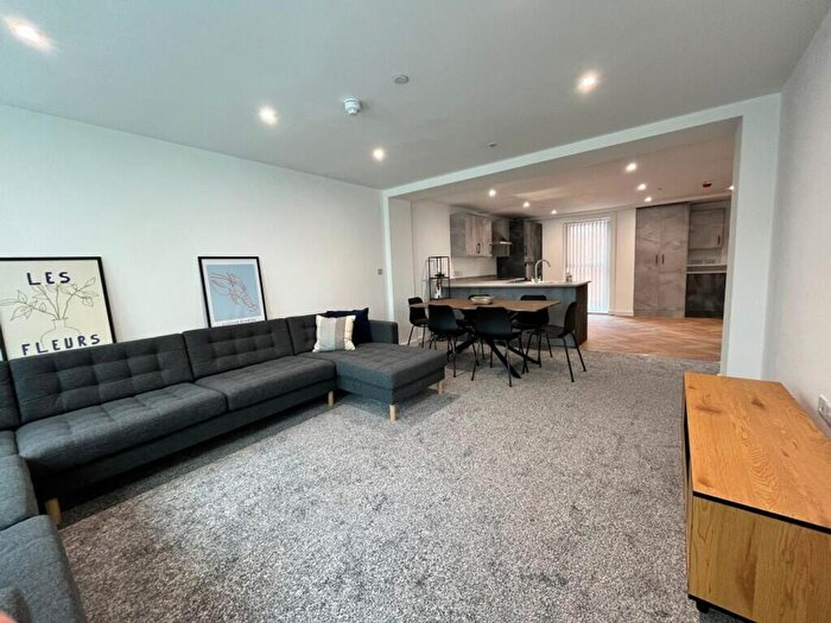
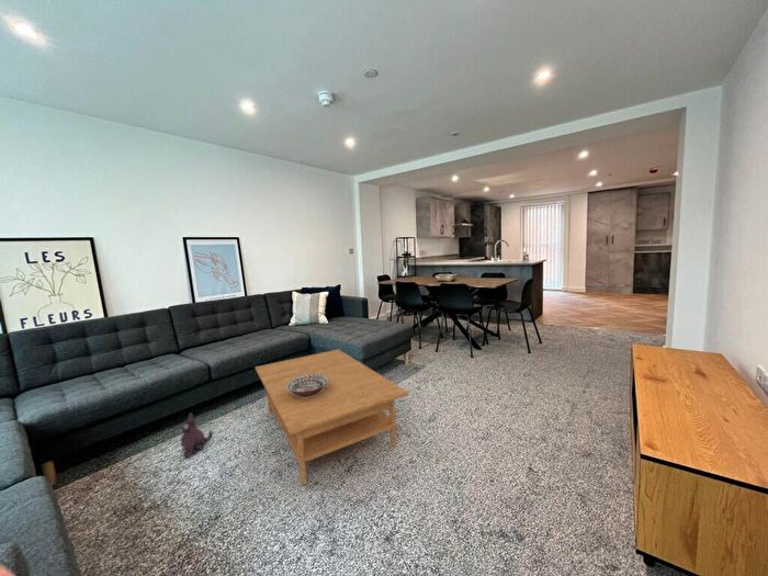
+ decorative bowl [285,374,329,397]
+ plush toy [179,411,214,460]
+ coffee table [255,348,409,486]
